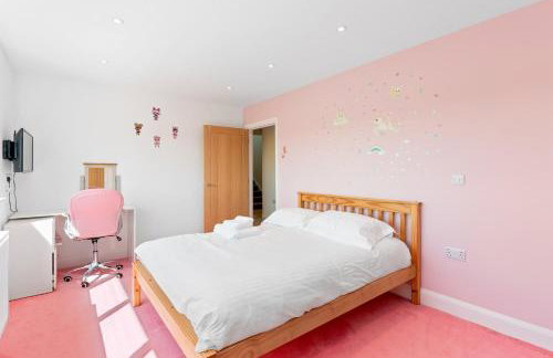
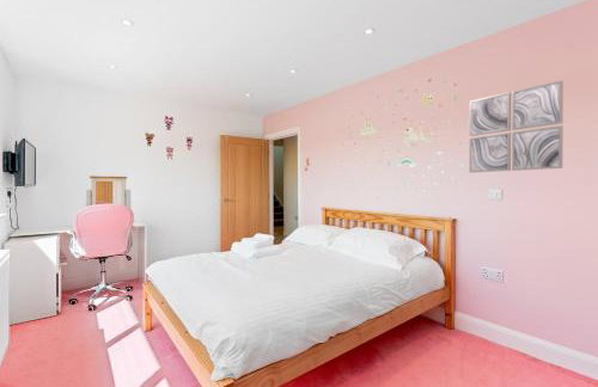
+ wall art [468,79,565,173]
